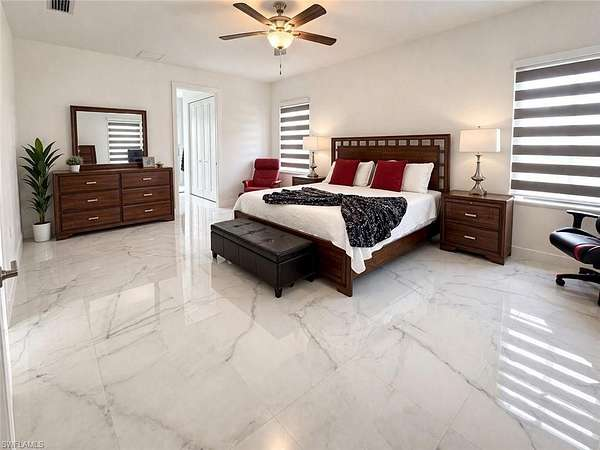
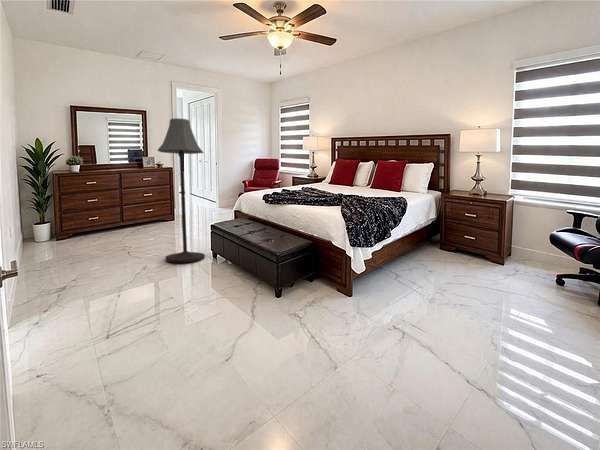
+ floor lamp [156,117,206,263]
